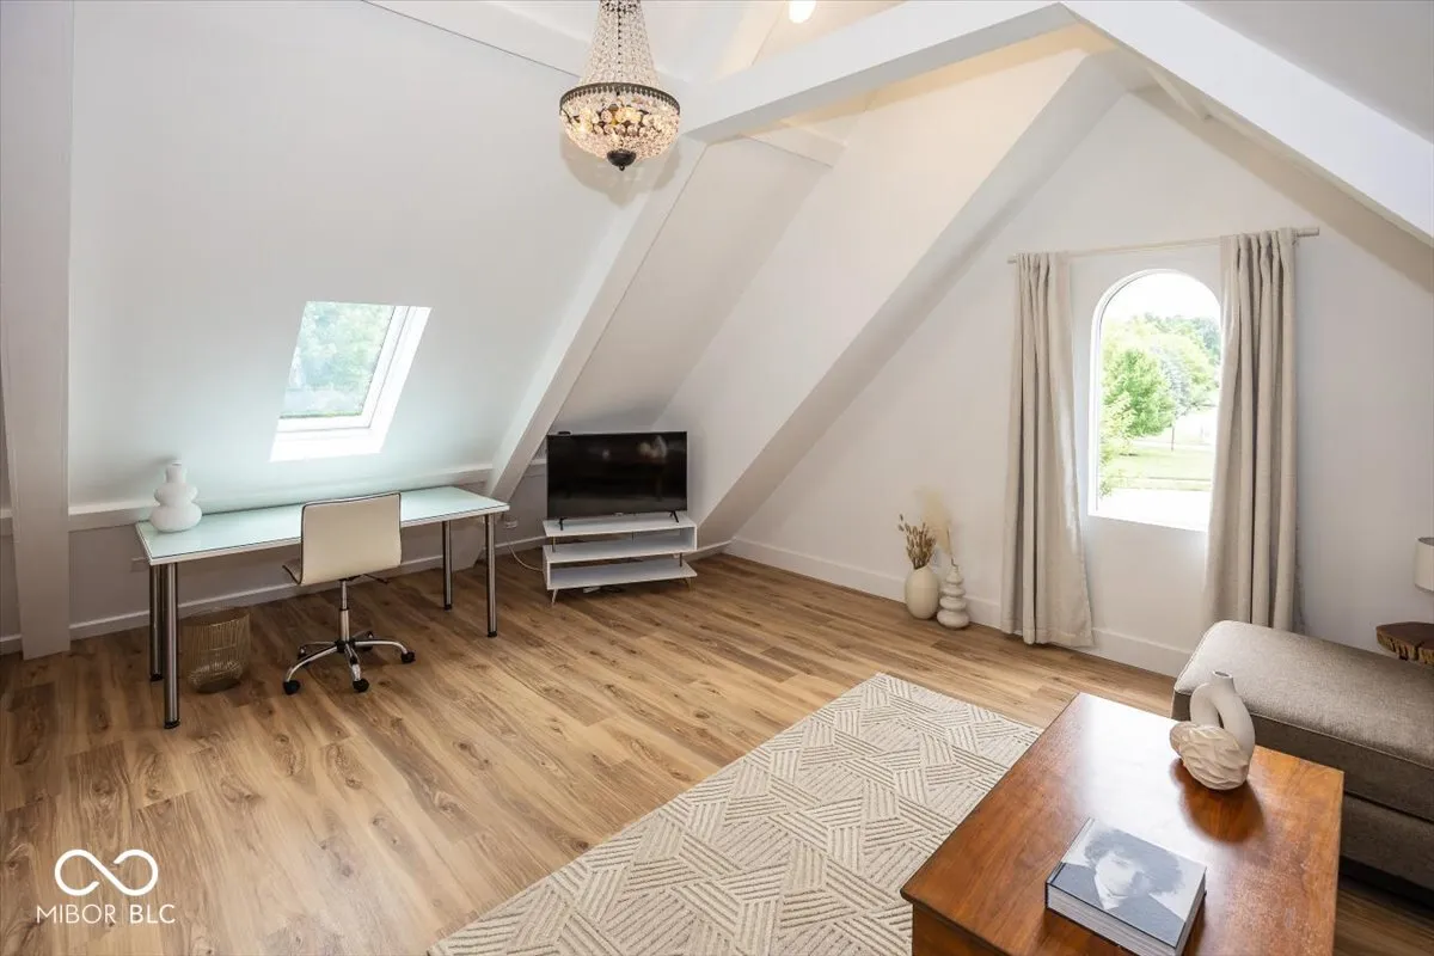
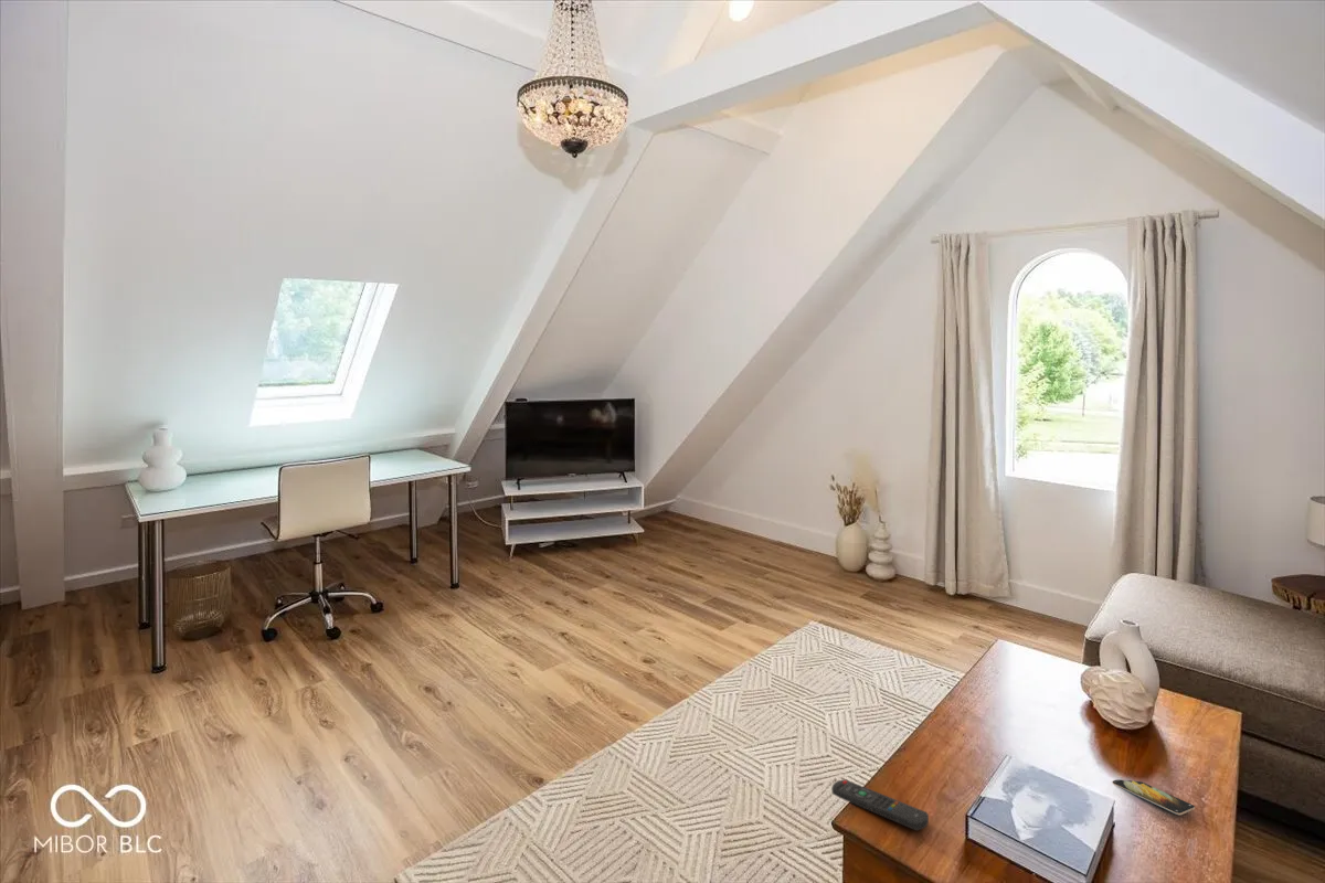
+ remote control [830,778,930,831]
+ smartphone [1112,778,1196,816]
